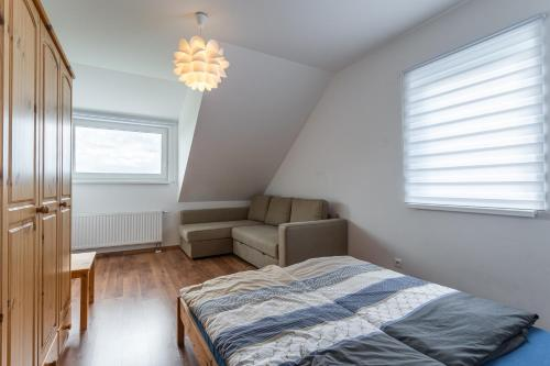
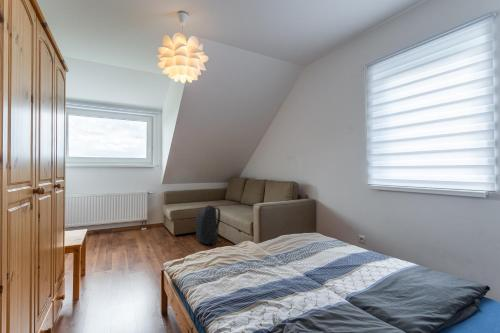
+ backpack [195,204,222,245]
